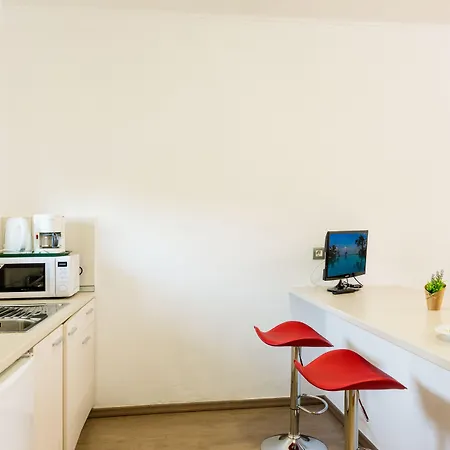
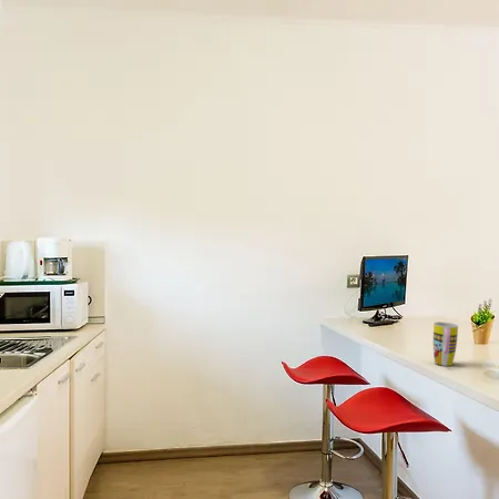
+ mug [432,320,459,367]
